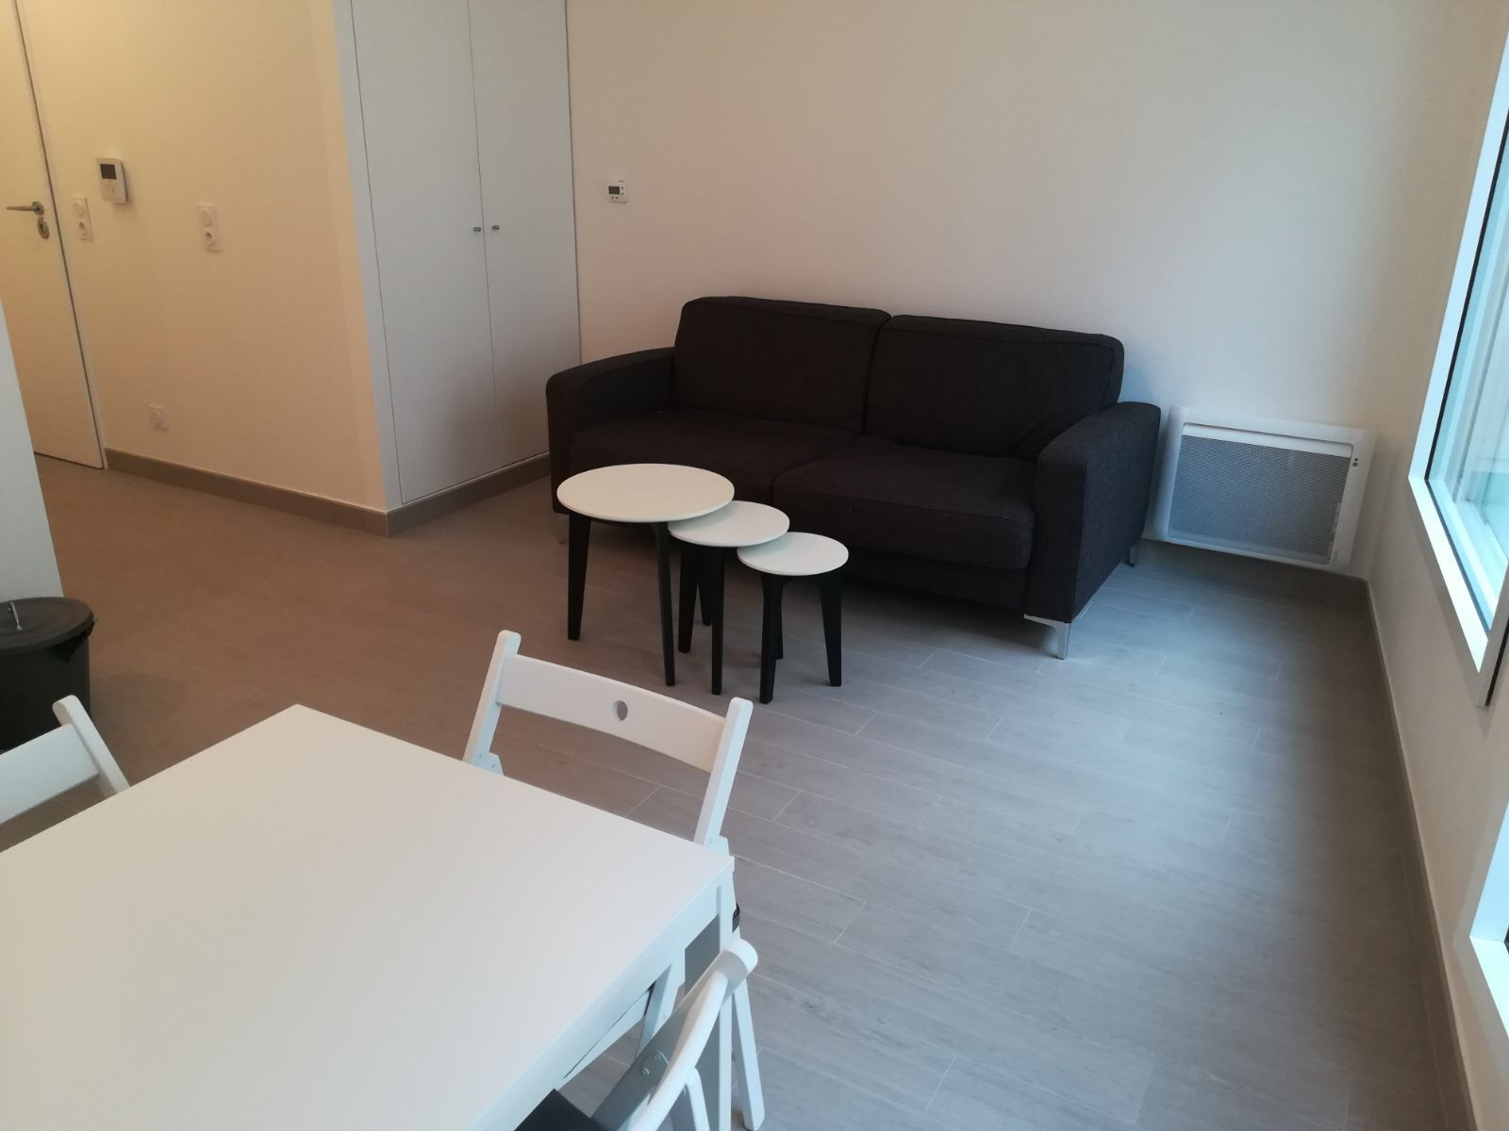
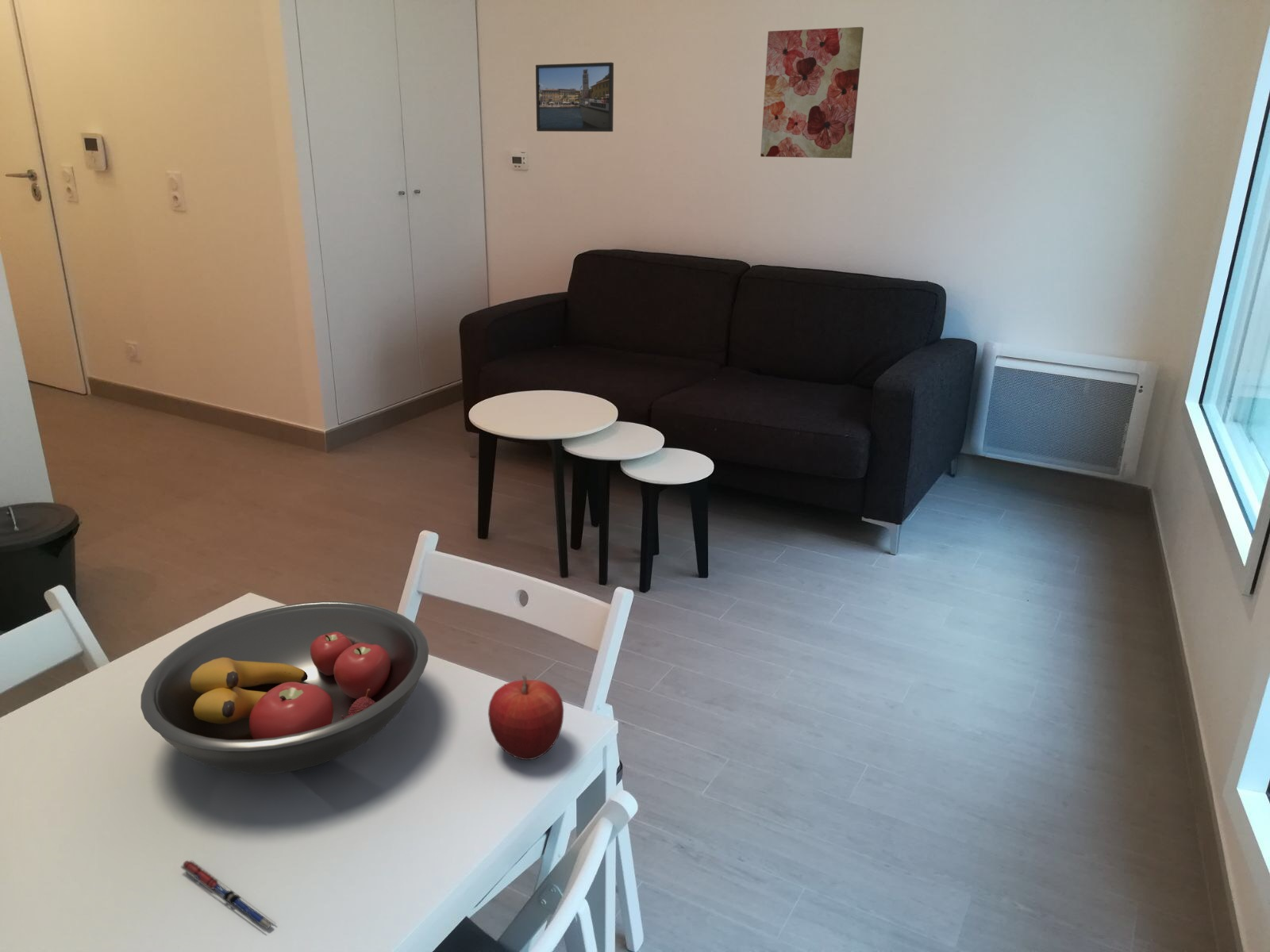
+ pen [179,859,277,933]
+ fruit bowl [140,601,429,774]
+ fruit [487,674,564,761]
+ wall art [760,26,864,159]
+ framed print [535,62,614,132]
